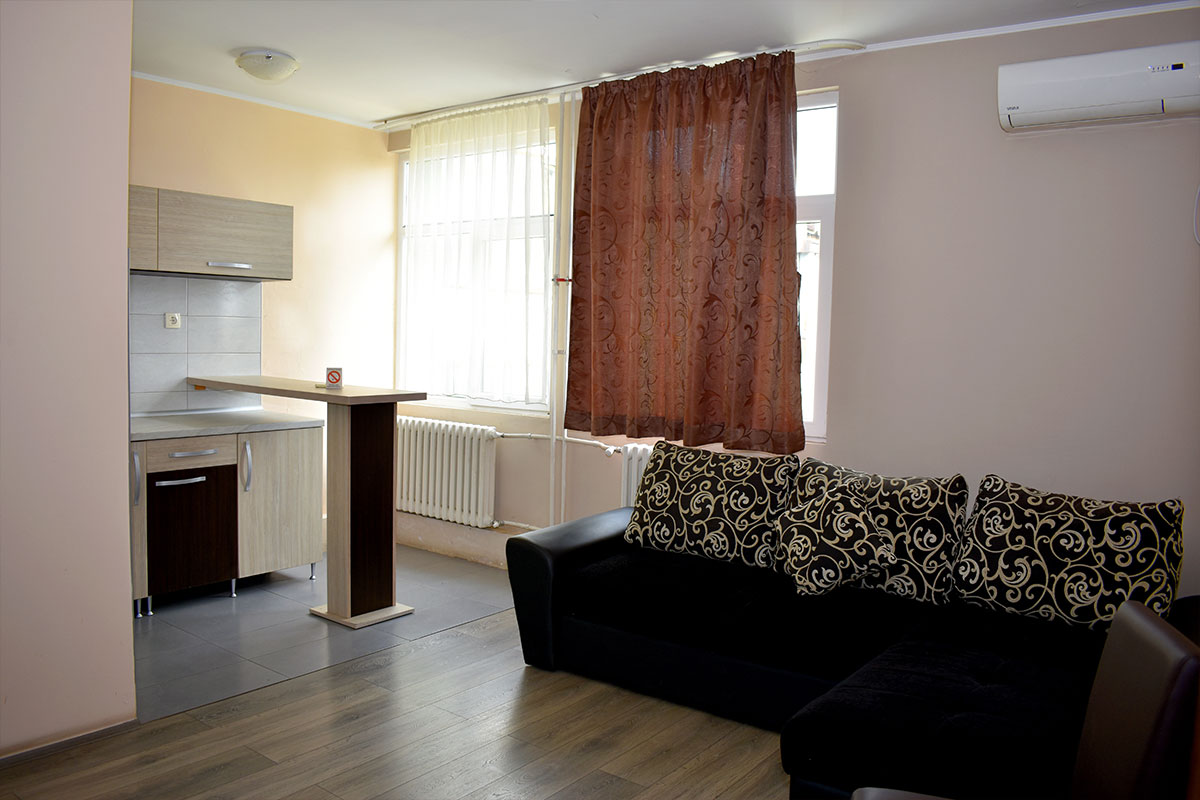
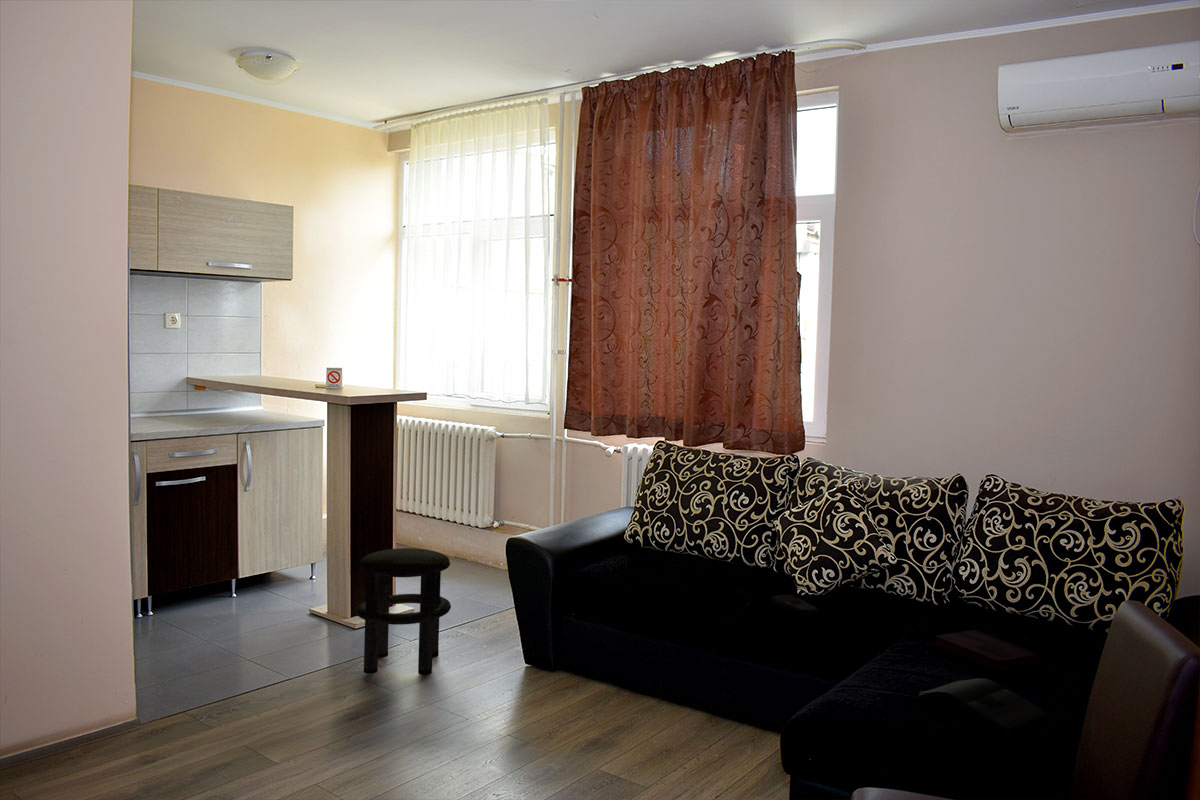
+ hardback book [933,629,1043,673]
+ stool [355,547,452,676]
+ remote control [770,594,819,617]
+ magazine [917,677,1049,732]
